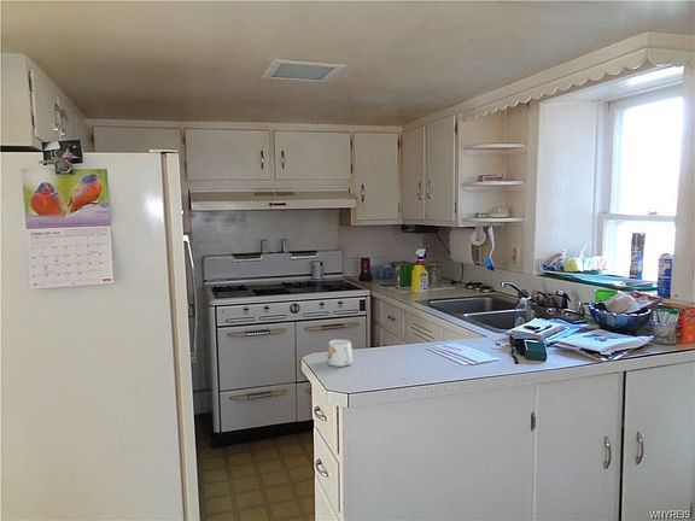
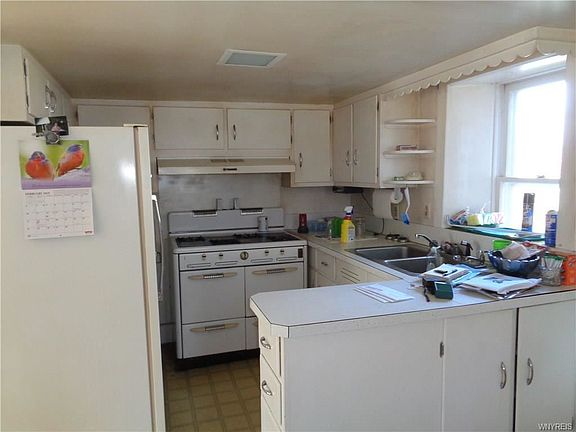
- mug [326,339,354,368]
